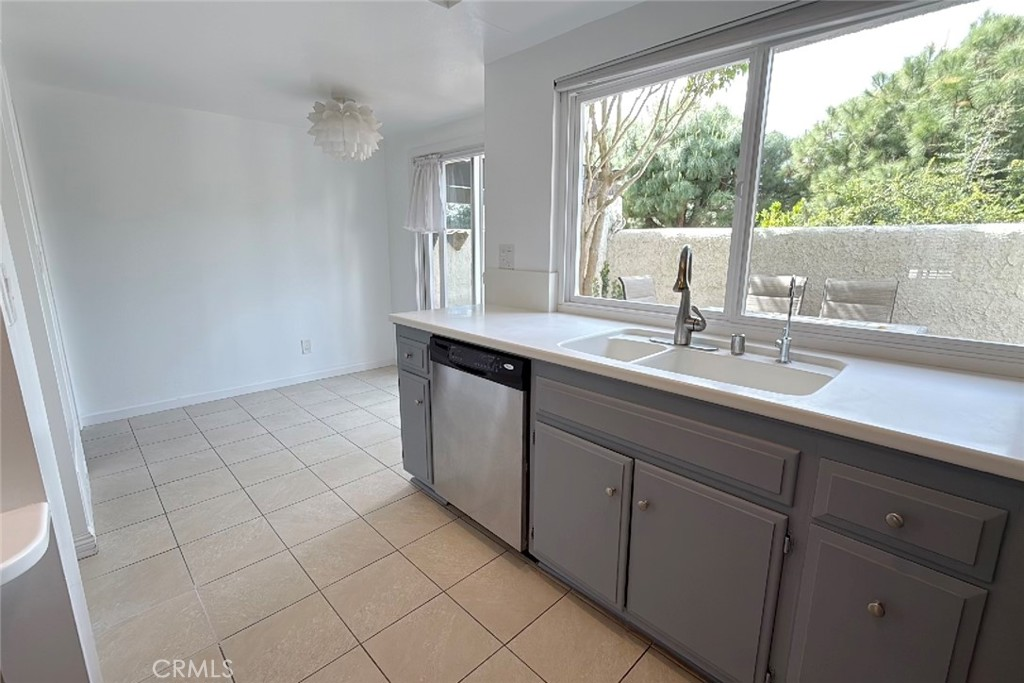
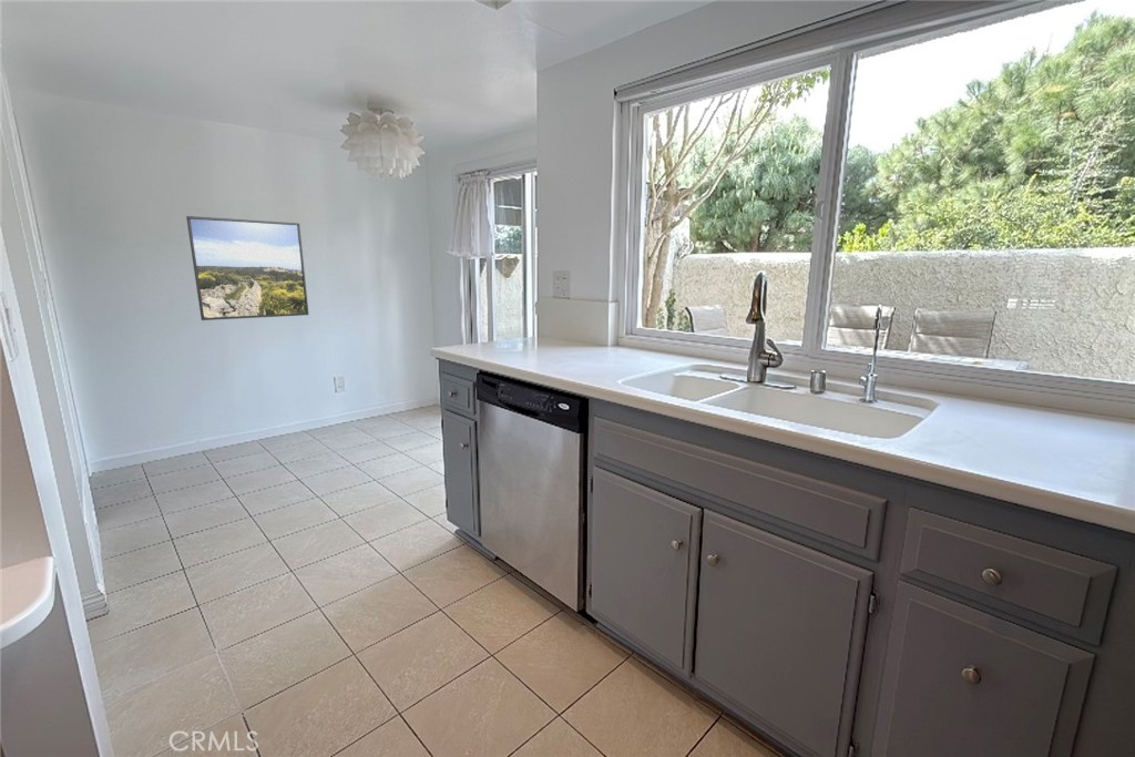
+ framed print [185,215,309,321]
